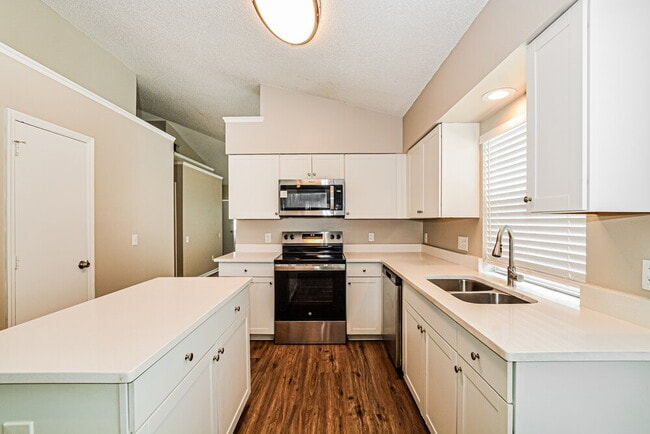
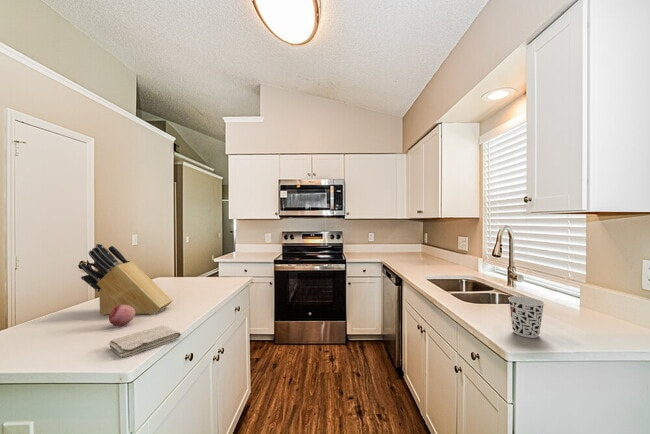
+ washcloth [108,325,182,358]
+ fruit [108,304,136,327]
+ cup [507,295,546,339]
+ knife block [79,243,173,316]
